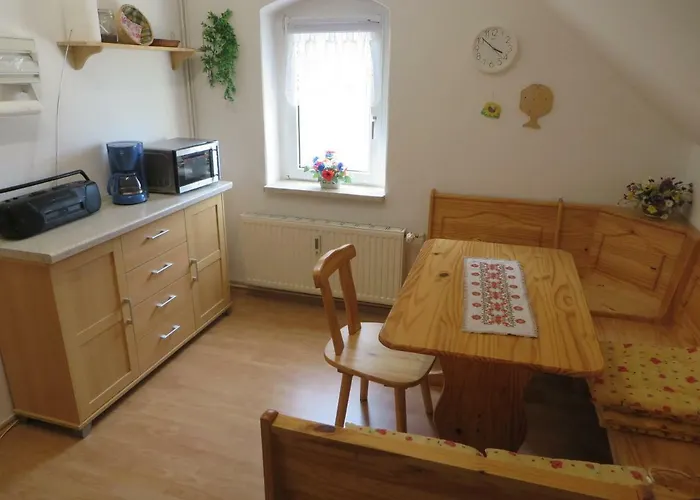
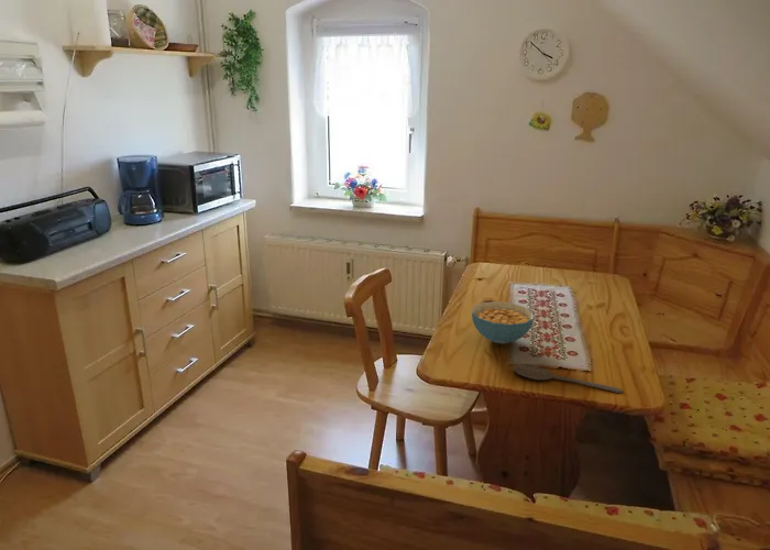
+ cereal bowl [471,300,535,345]
+ wooden spoon [513,363,624,394]
